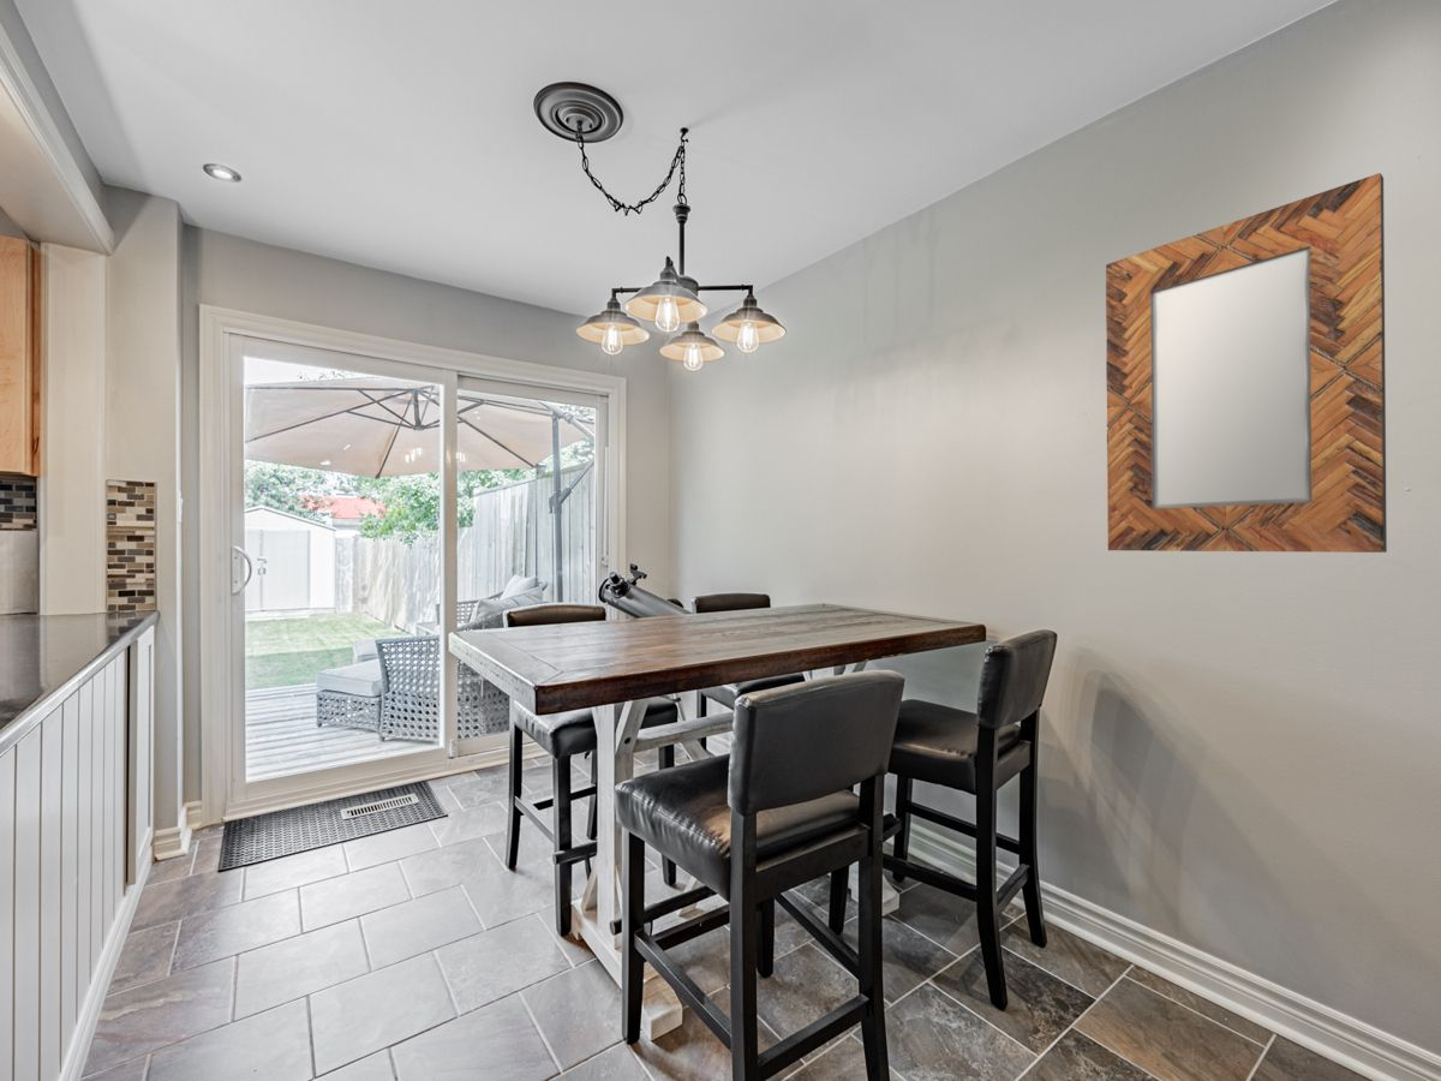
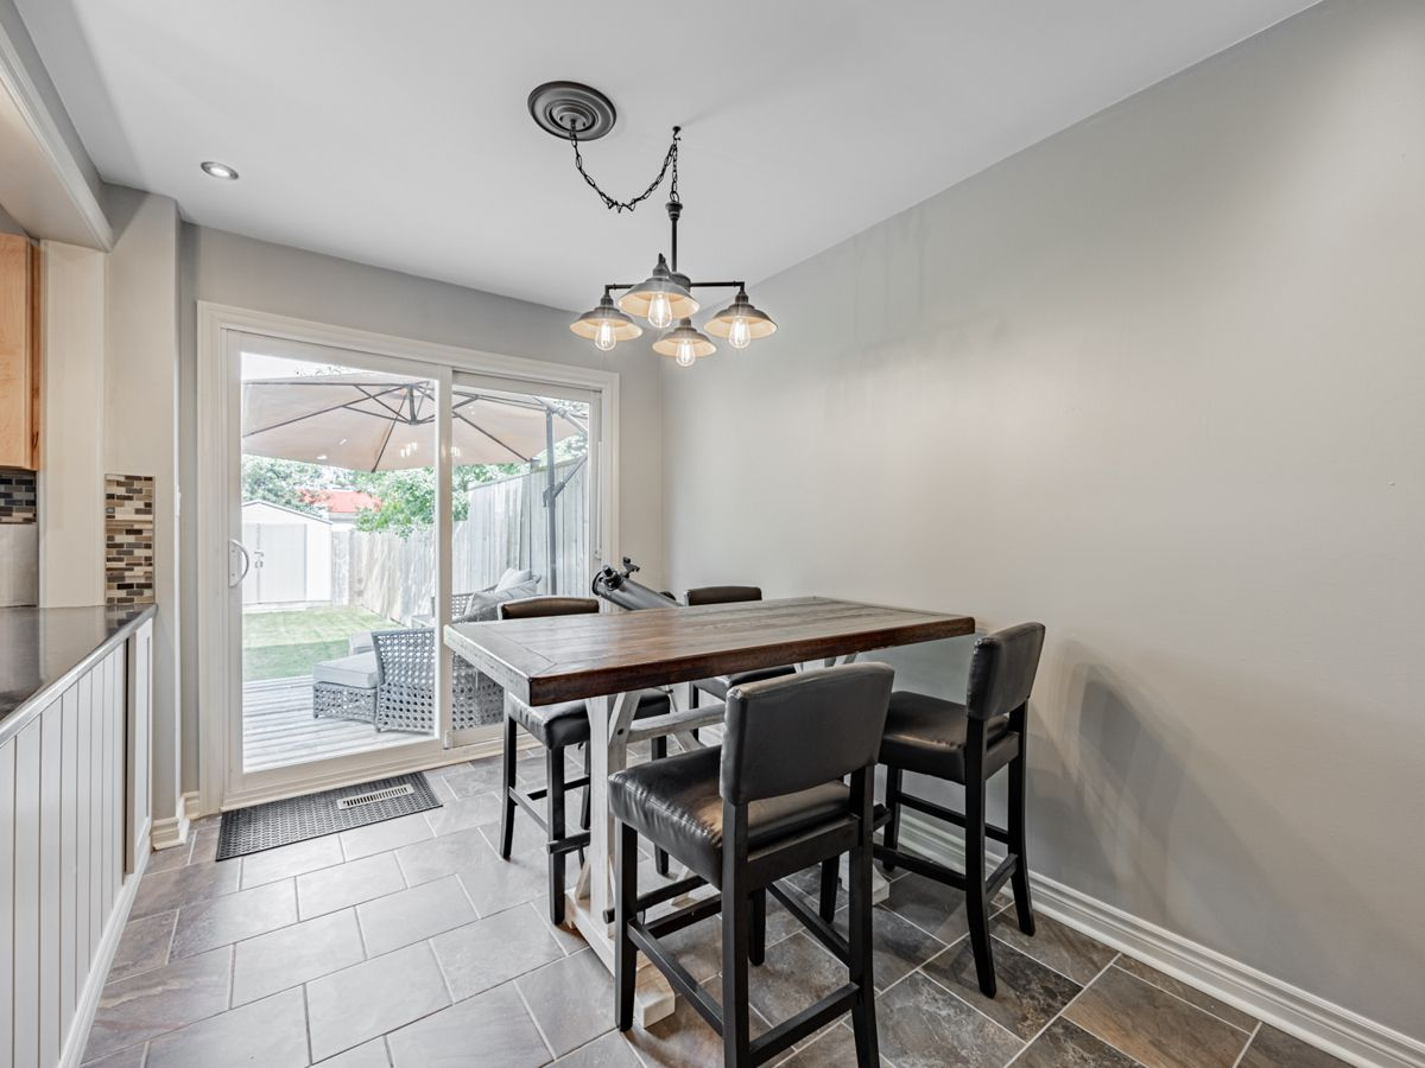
- home mirror [1105,172,1388,554]
